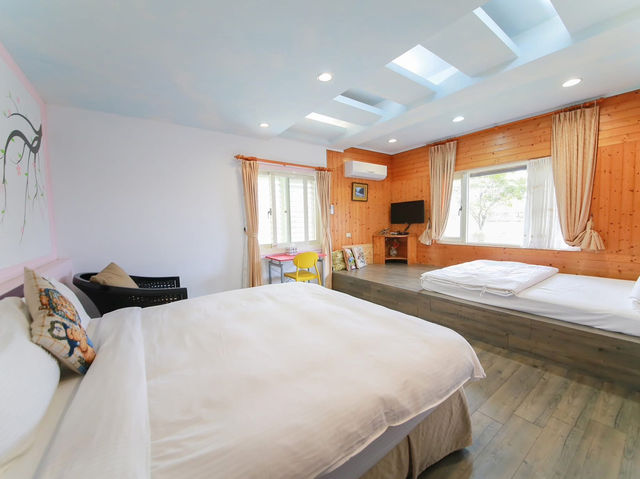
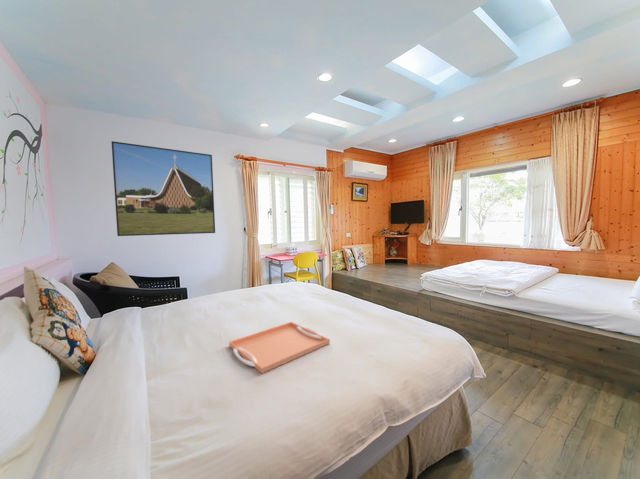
+ serving tray [228,321,331,374]
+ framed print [110,140,216,237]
